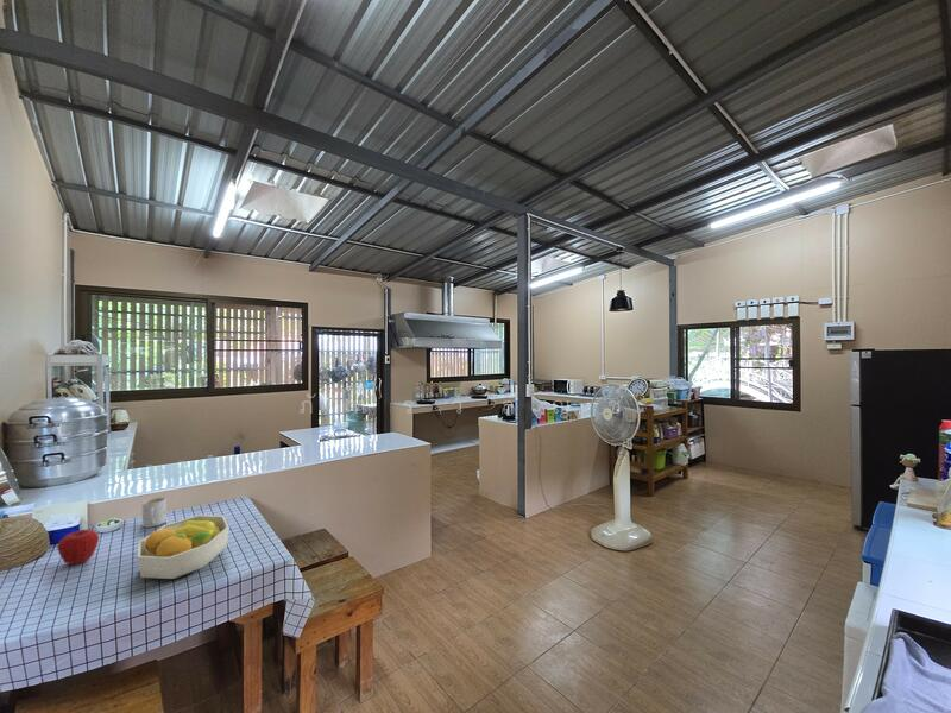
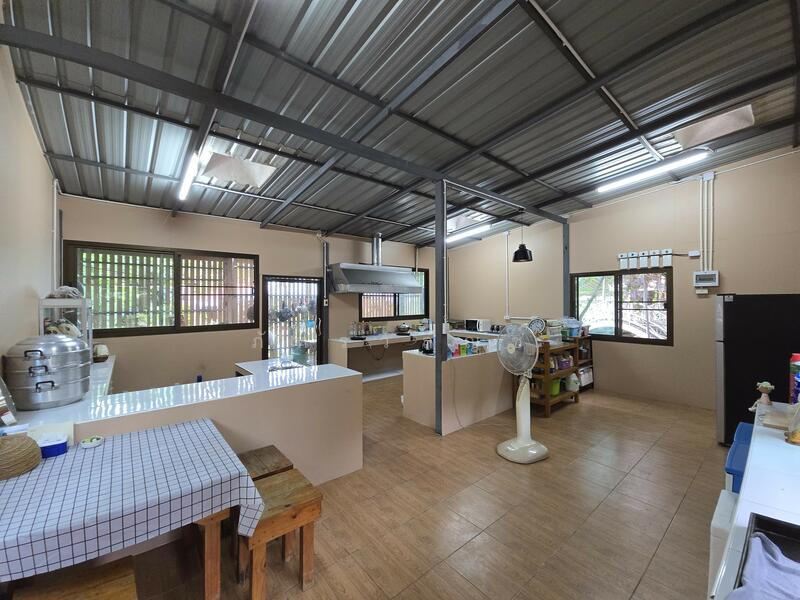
- mug [141,496,168,529]
- apple [56,529,100,566]
- fruit bowl [137,513,231,580]
